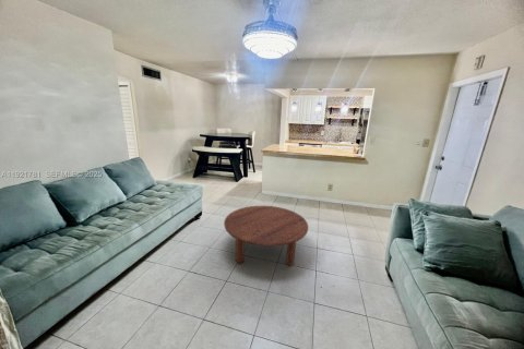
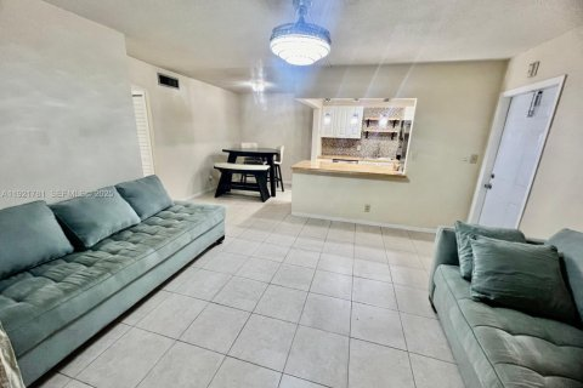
- coffee table [223,205,309,267]
